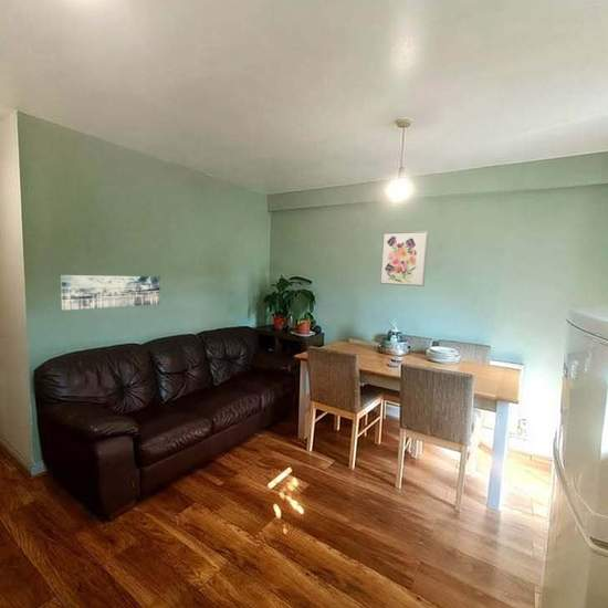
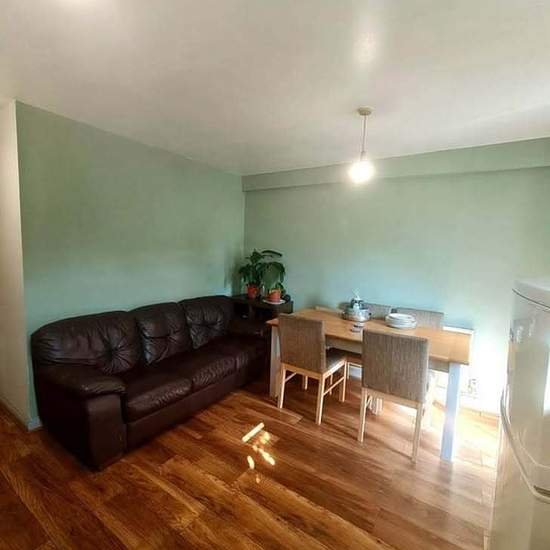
- wall art [379,230,430,287]
- wall art [60,274,160,311]
